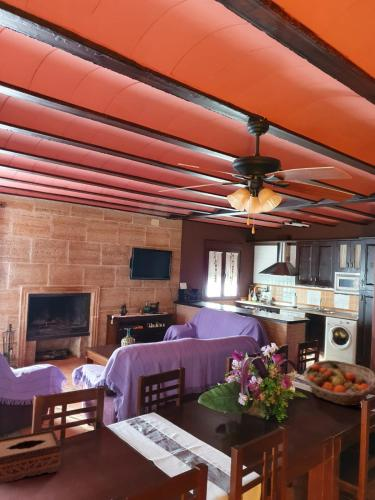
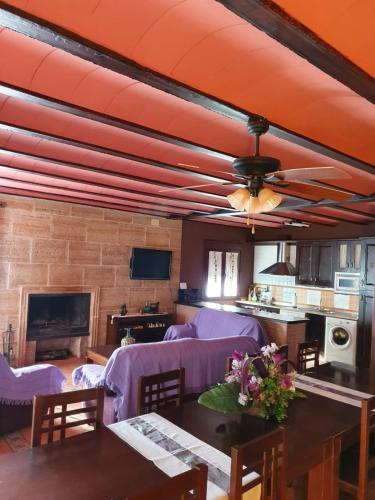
- tissue box [0,428,62,486]
- fruit basket [303,359,375,407]
